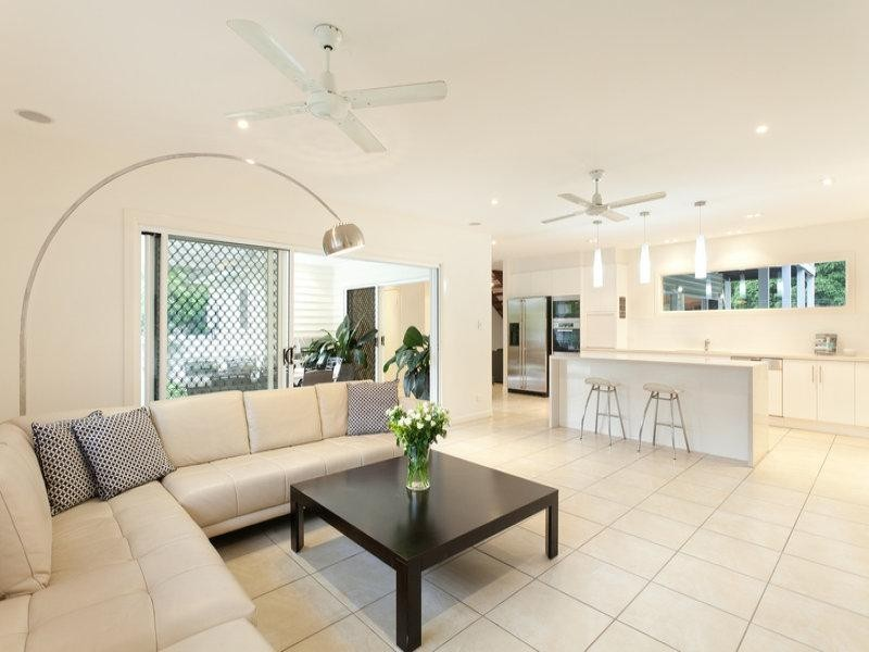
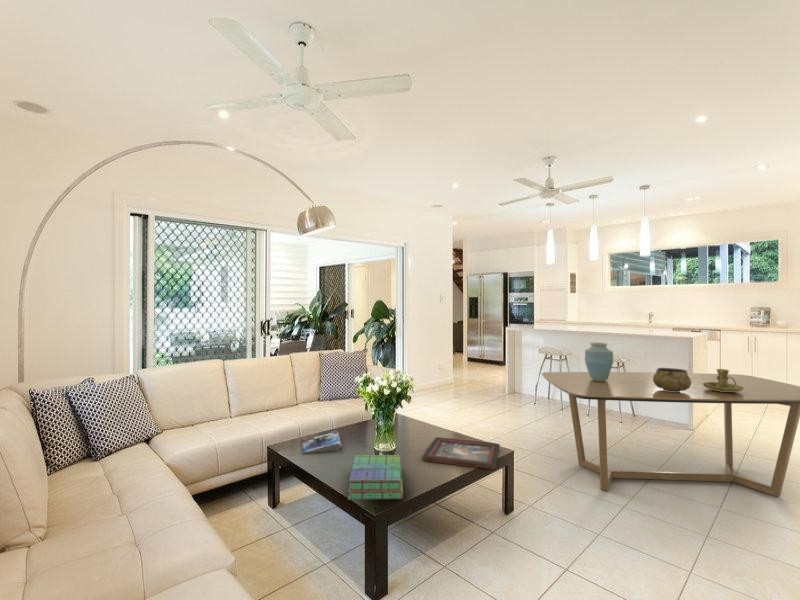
+ vase [584,342,614,381]
+ dining table [541,371,800,498]
+ stack of books [347,454,404,501]
+ candle holder [703,368,744,392]
+ decorative tray [421,436,501,470]
+ magazine [302,429,343,455]
+ decorative bowl [653,367,691,392]
